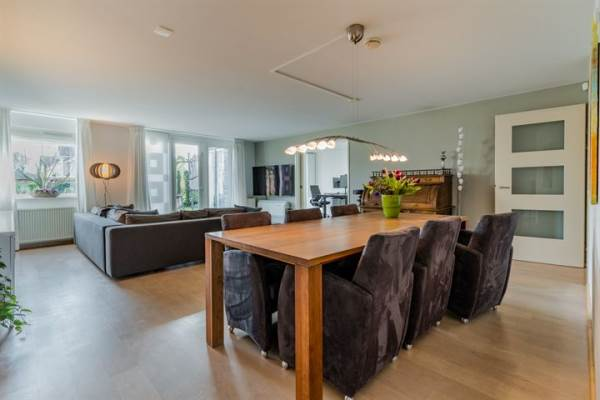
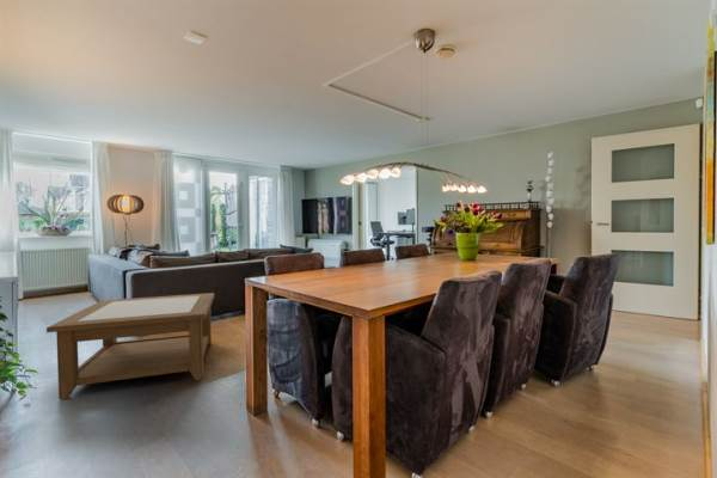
+ coffee table [45,292,215,400]
